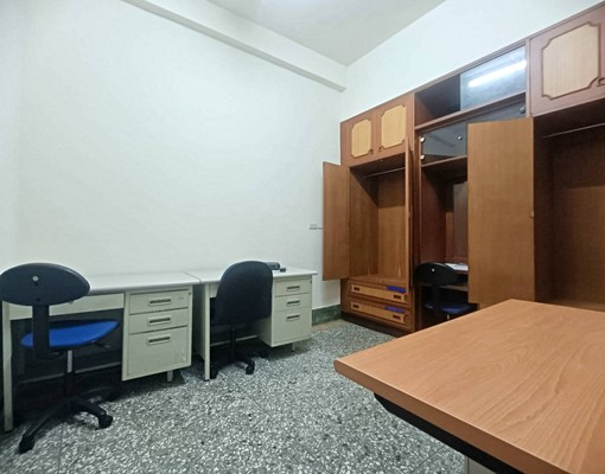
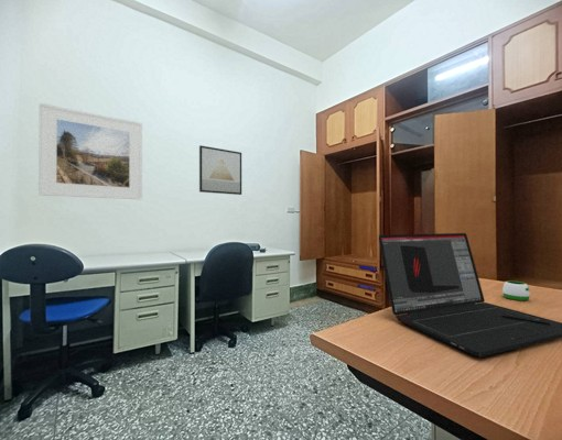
+ wall art [198,144,242,196]
+ mug [501,279,531,301]
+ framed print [37,102,143,200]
+ laptop [378,232,562,359]
